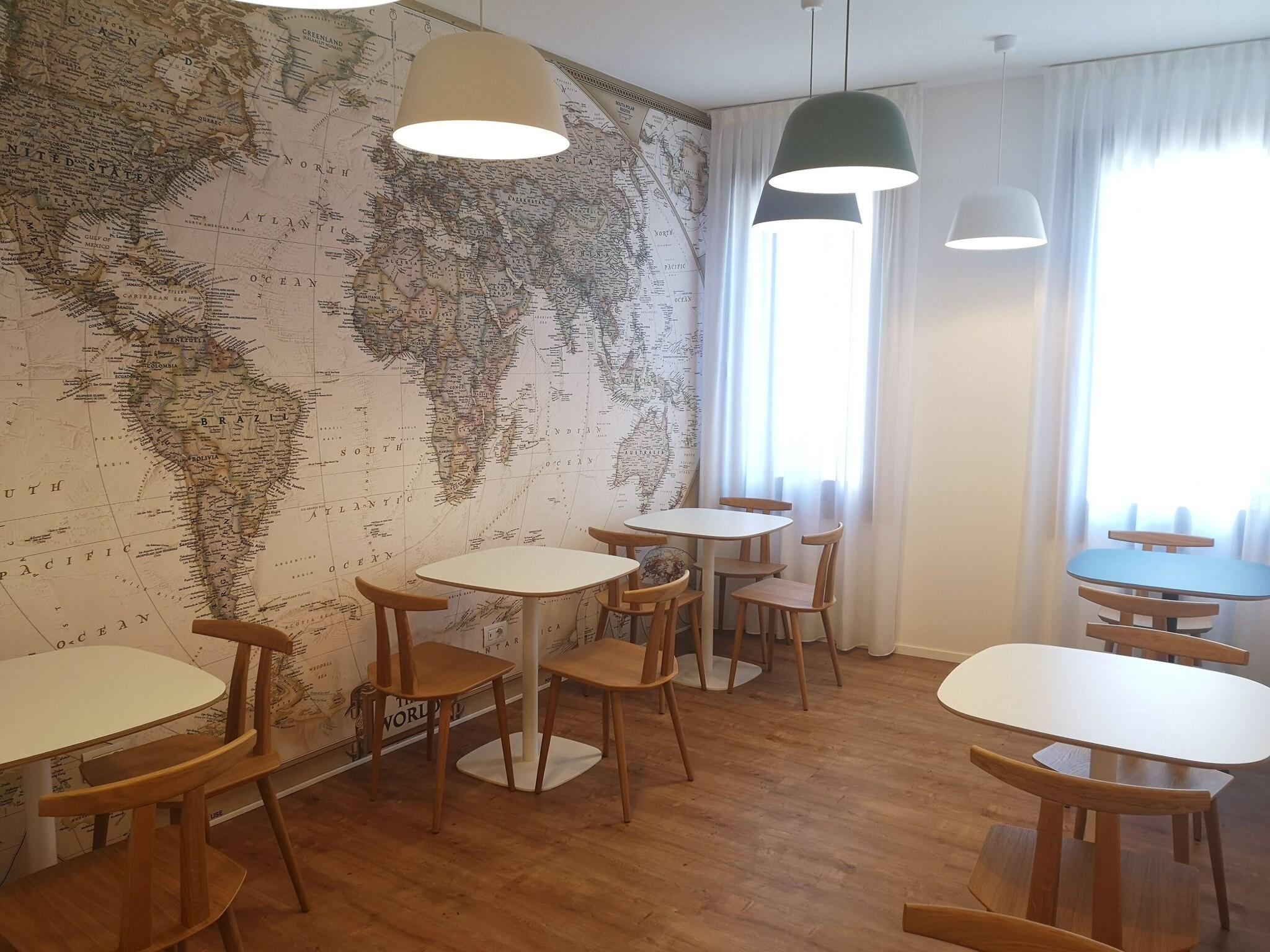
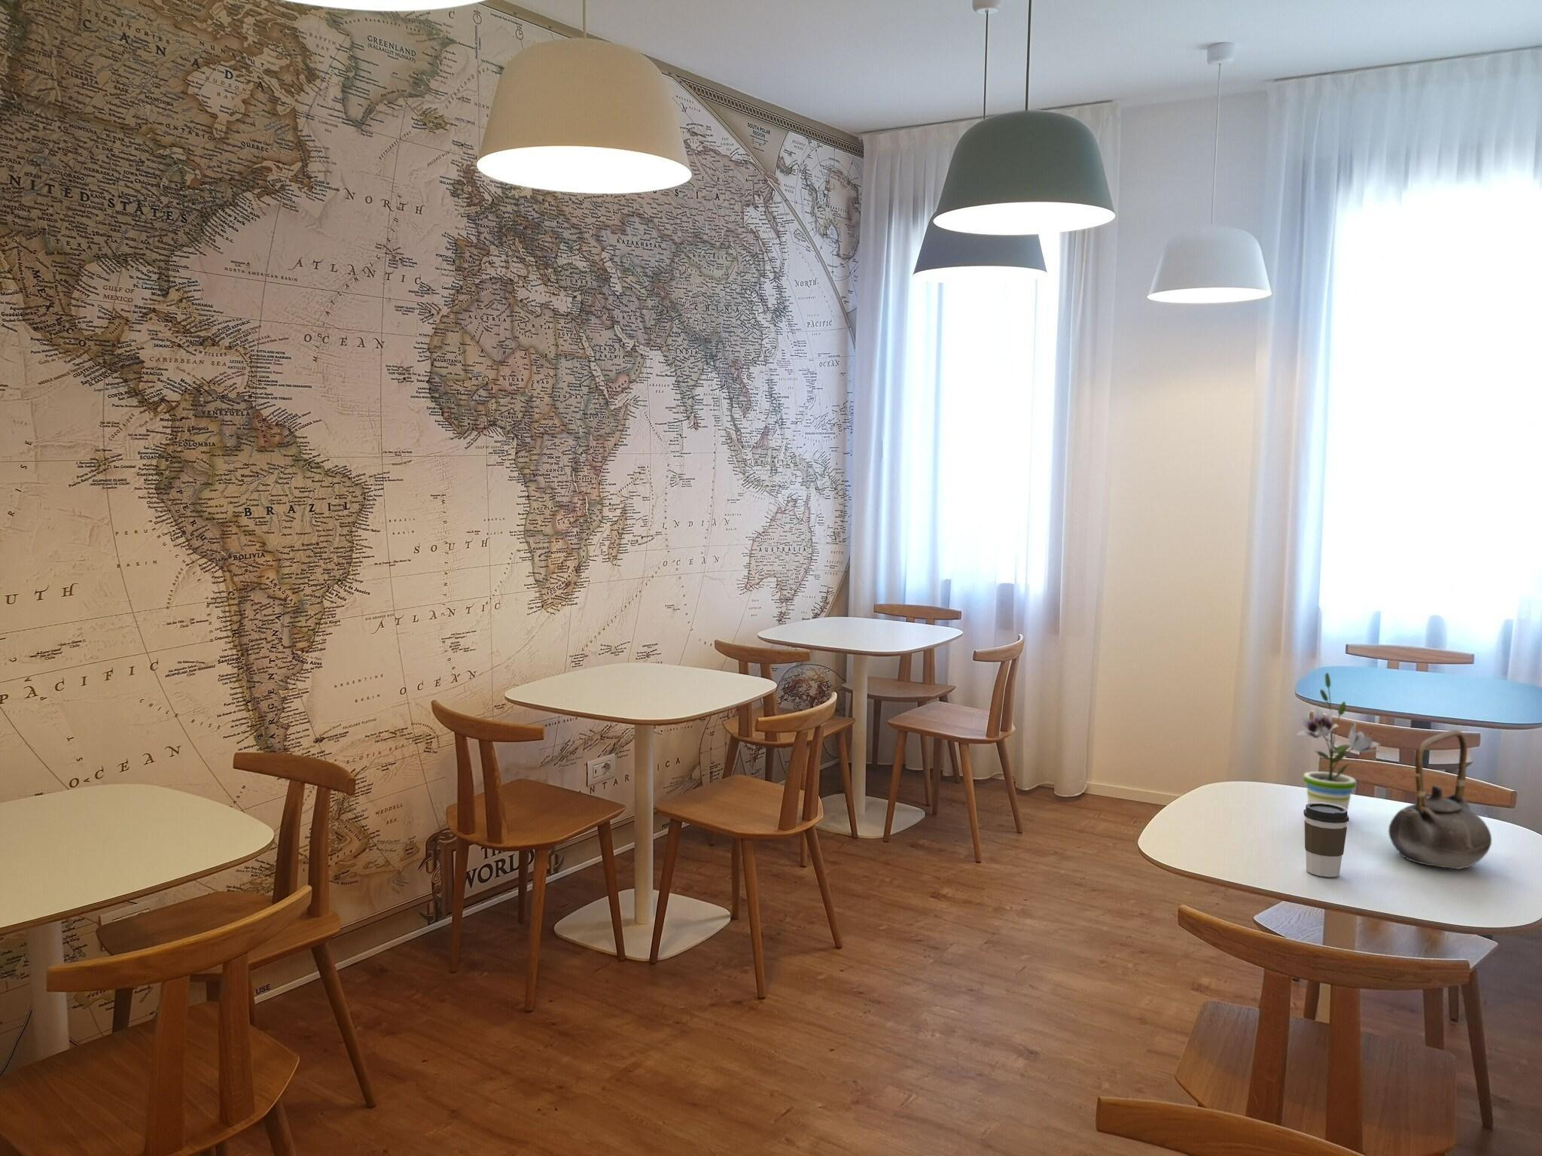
+ coffee cup [1303,803,1350,878]
+ potted plant [1296,672,1383,811]
+ teapot [1388,730,1492,869]
